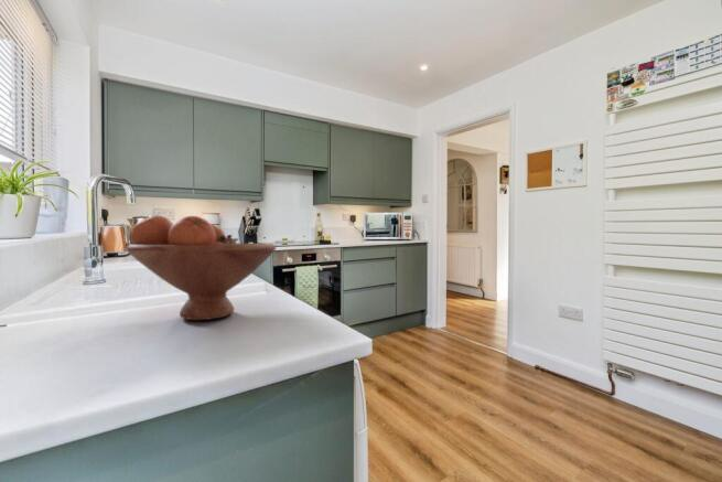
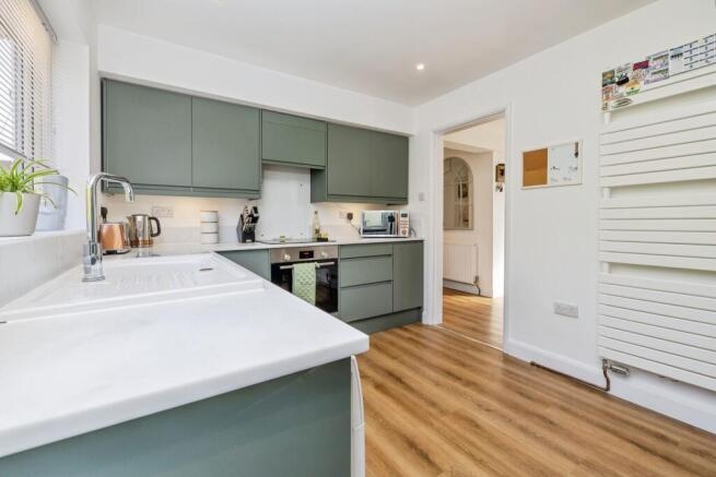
- fruit bowl [126,215,278,321]
